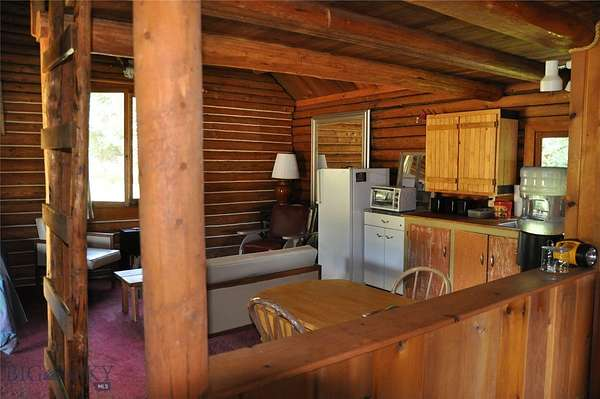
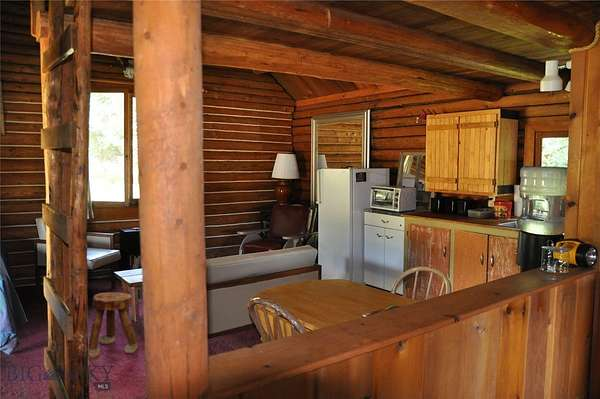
+ stool [88,291,139,358]
